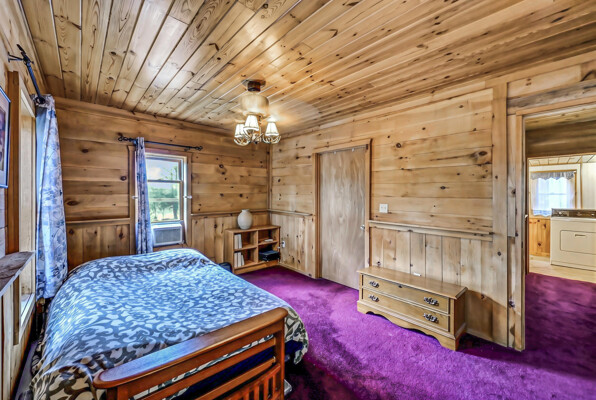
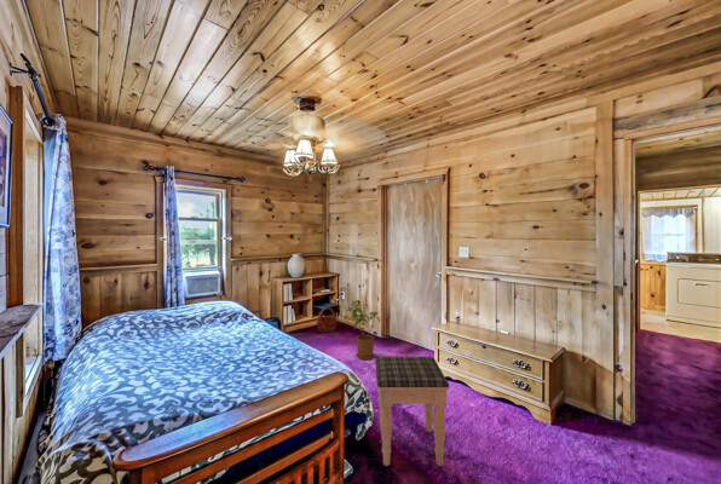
+ basket [315,306,339,333]
+ footstool [374,355,450,467]
+ house plant [346,299,381,361]
